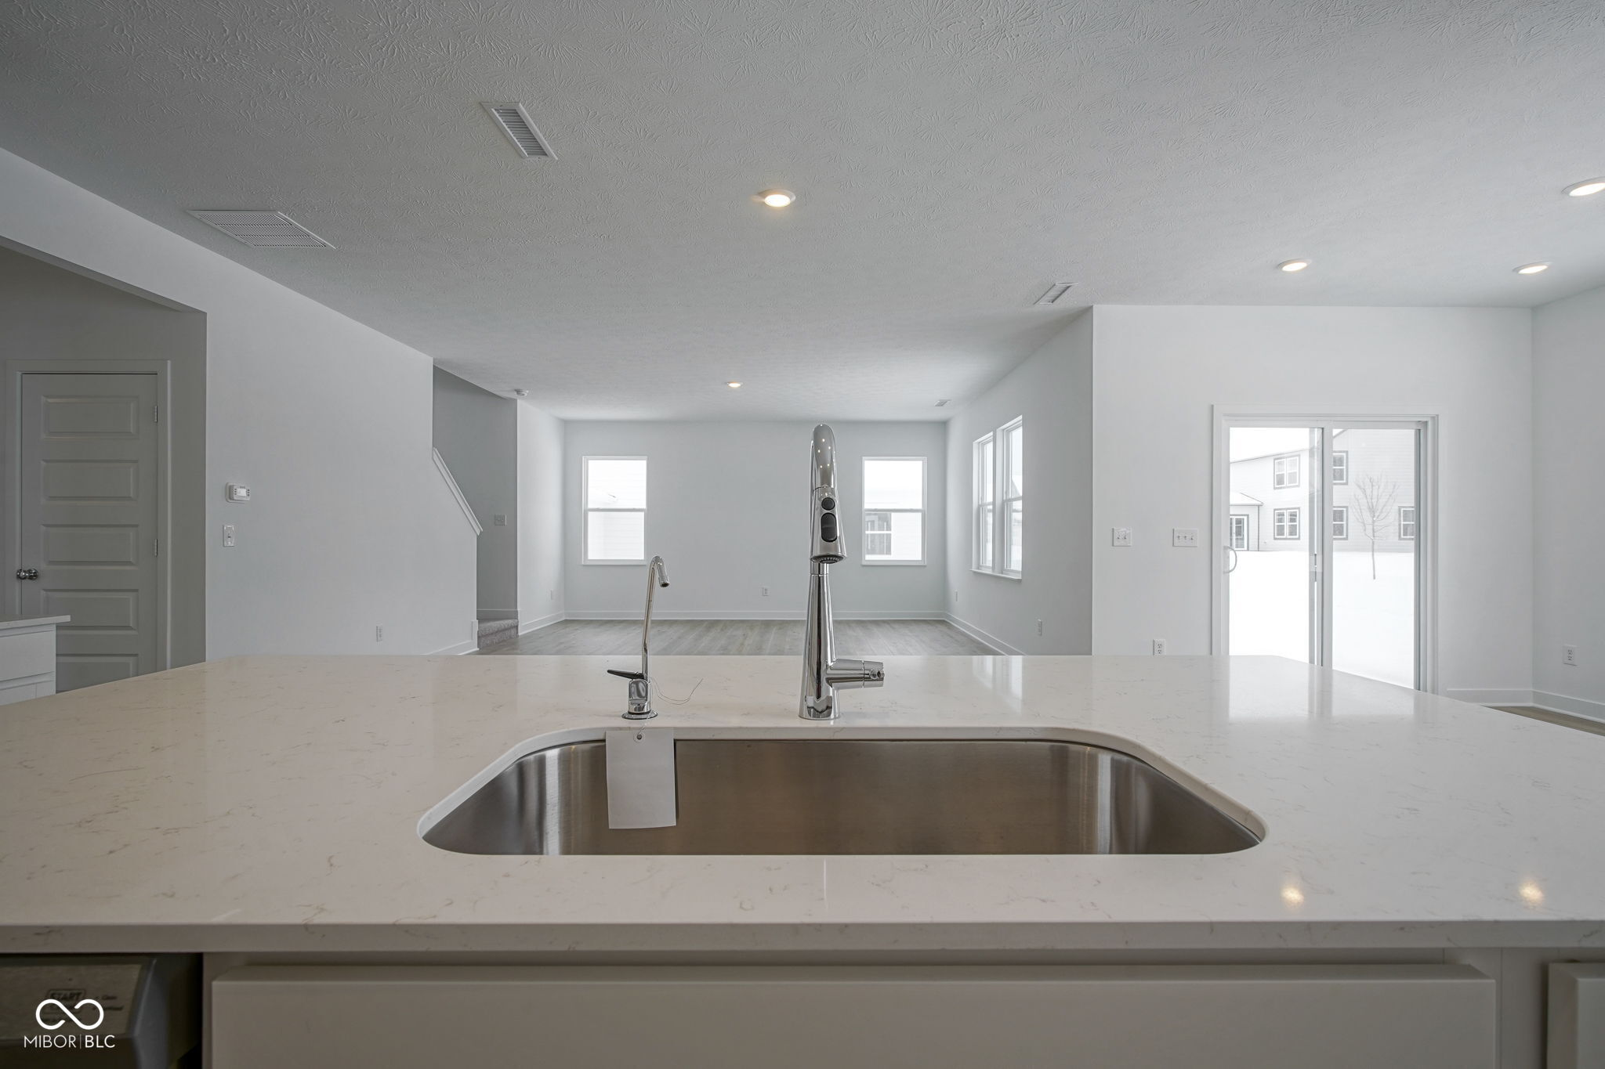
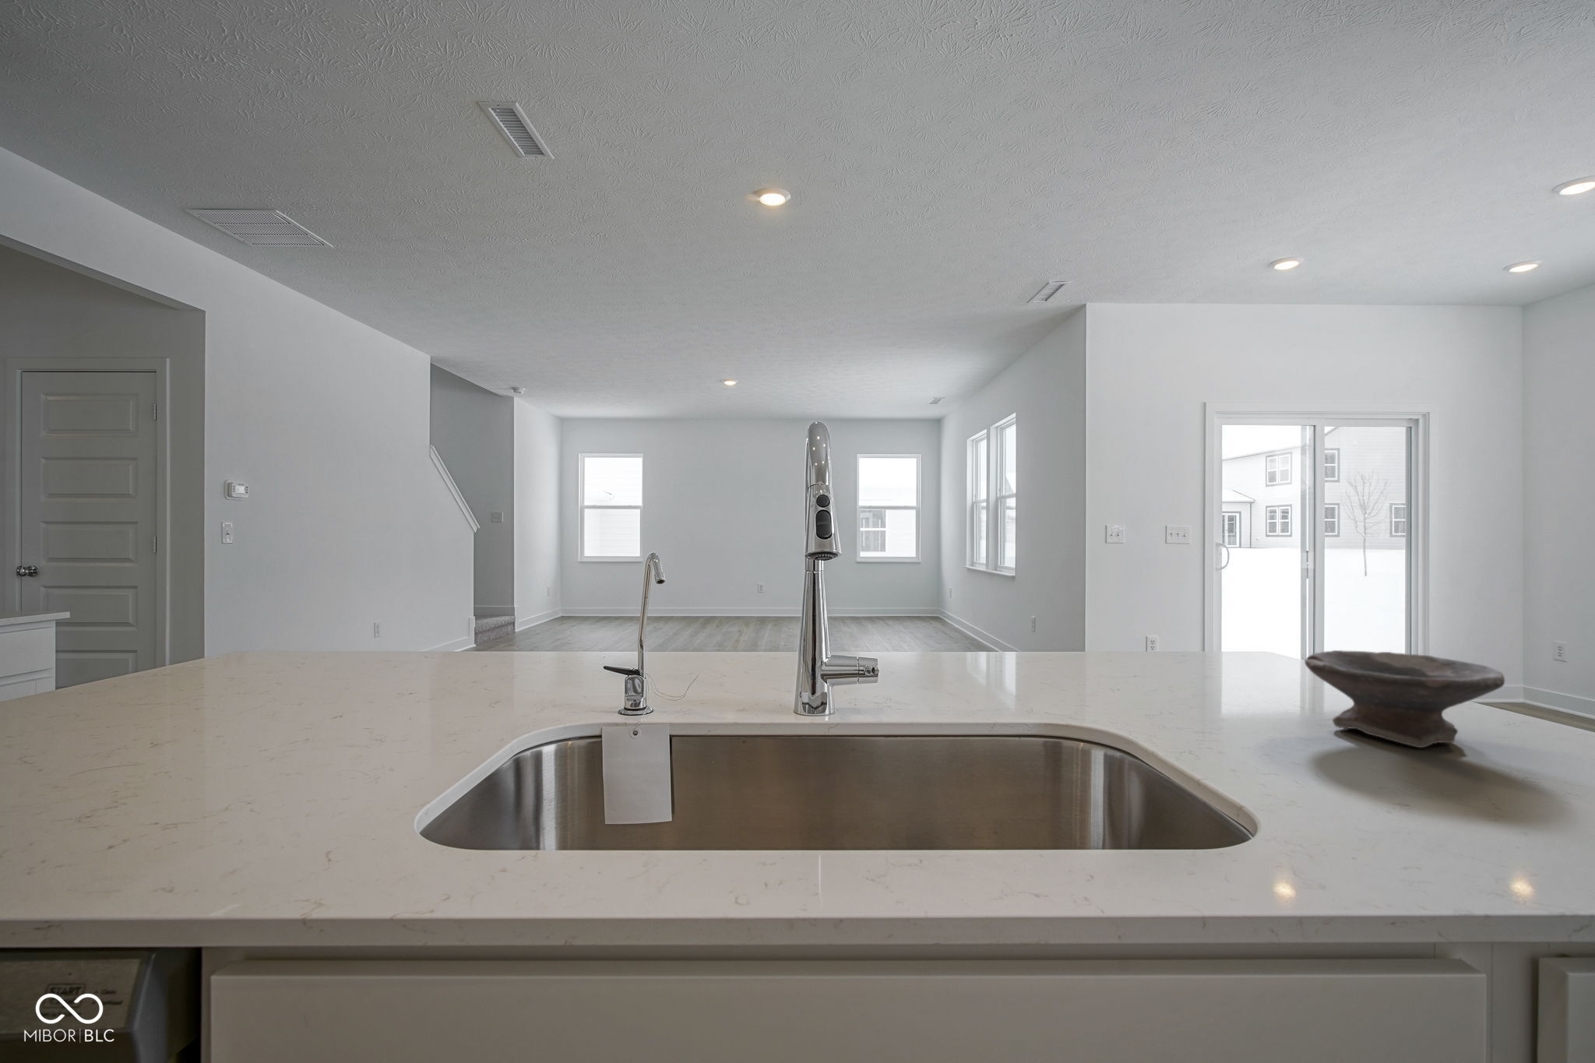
+ bowl [1303,649,1505,749]
